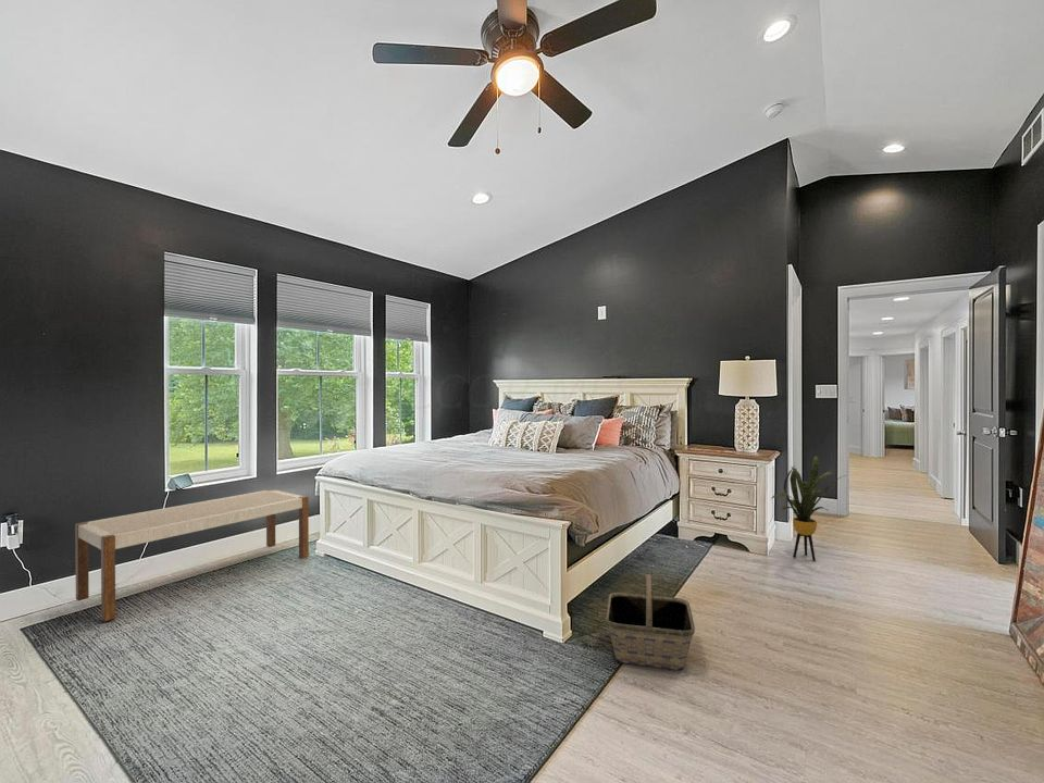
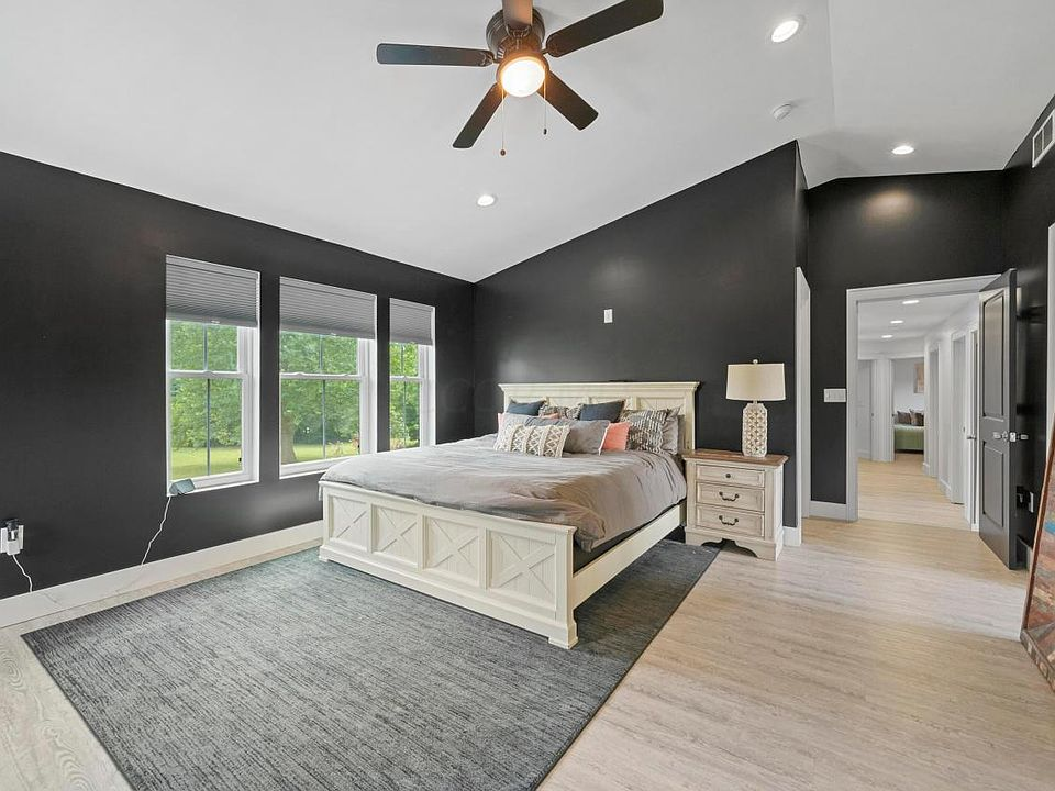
- basket [605,573,696,671]
- bench [74,488,310,623]
- house plant [771,455,846,562]
